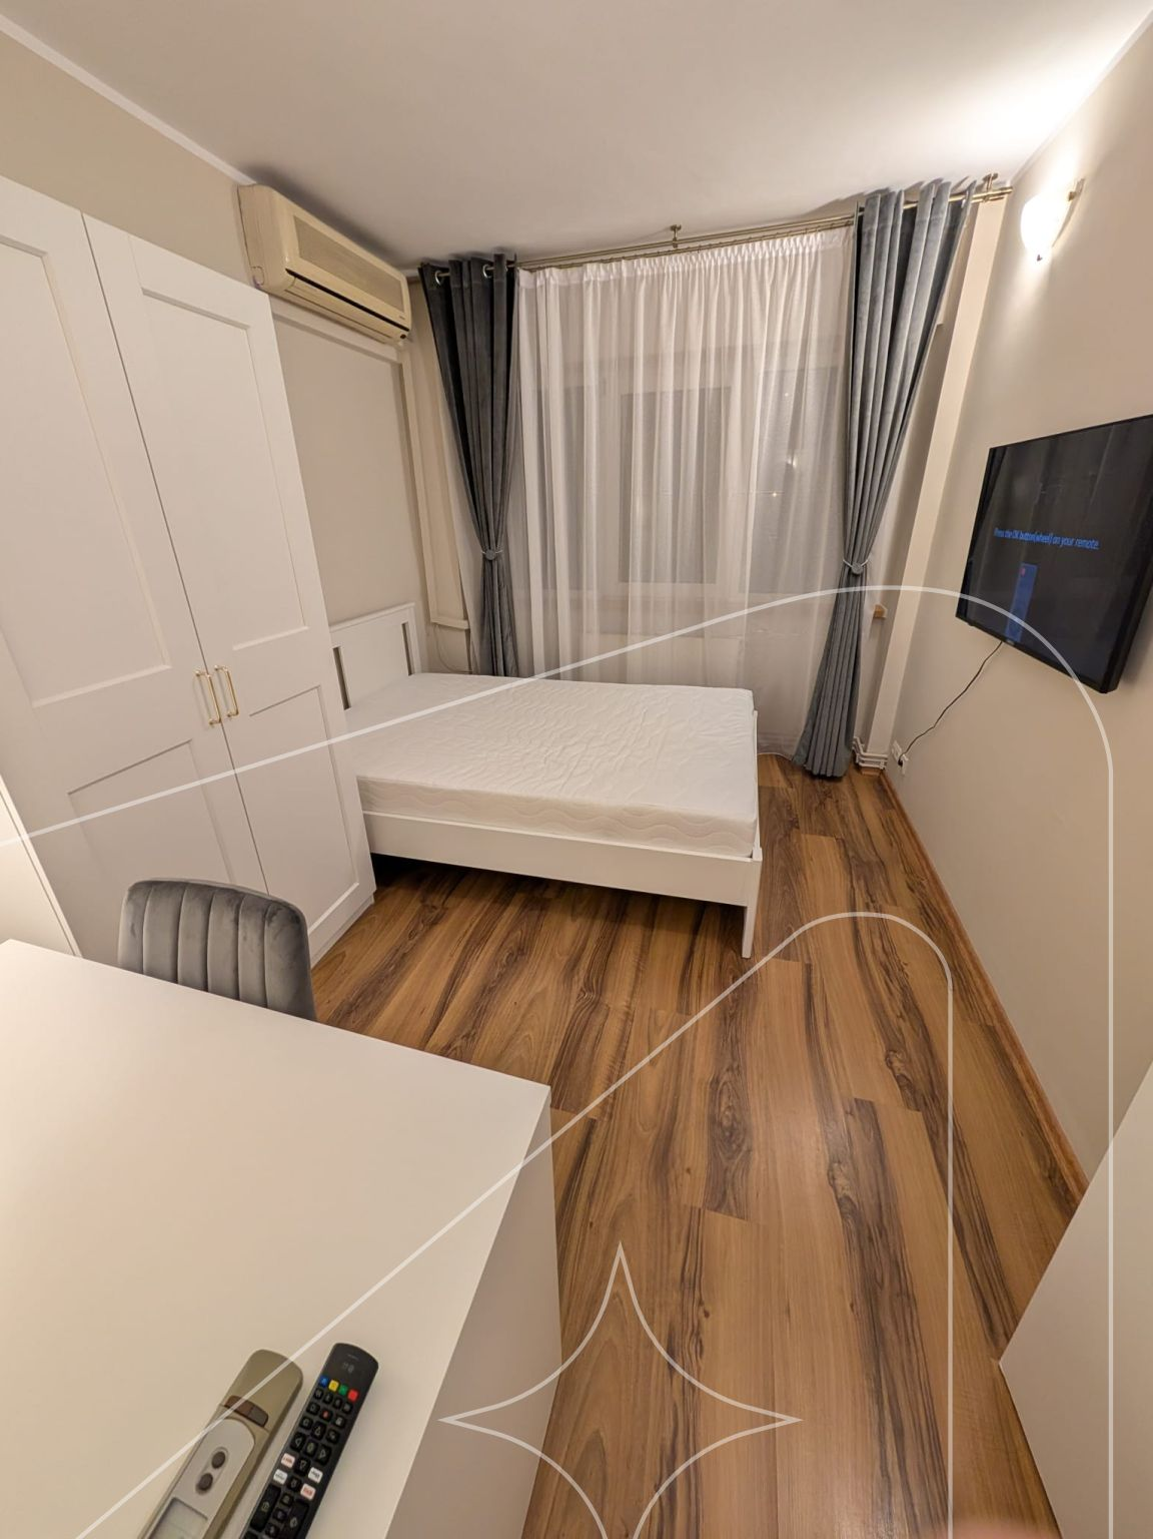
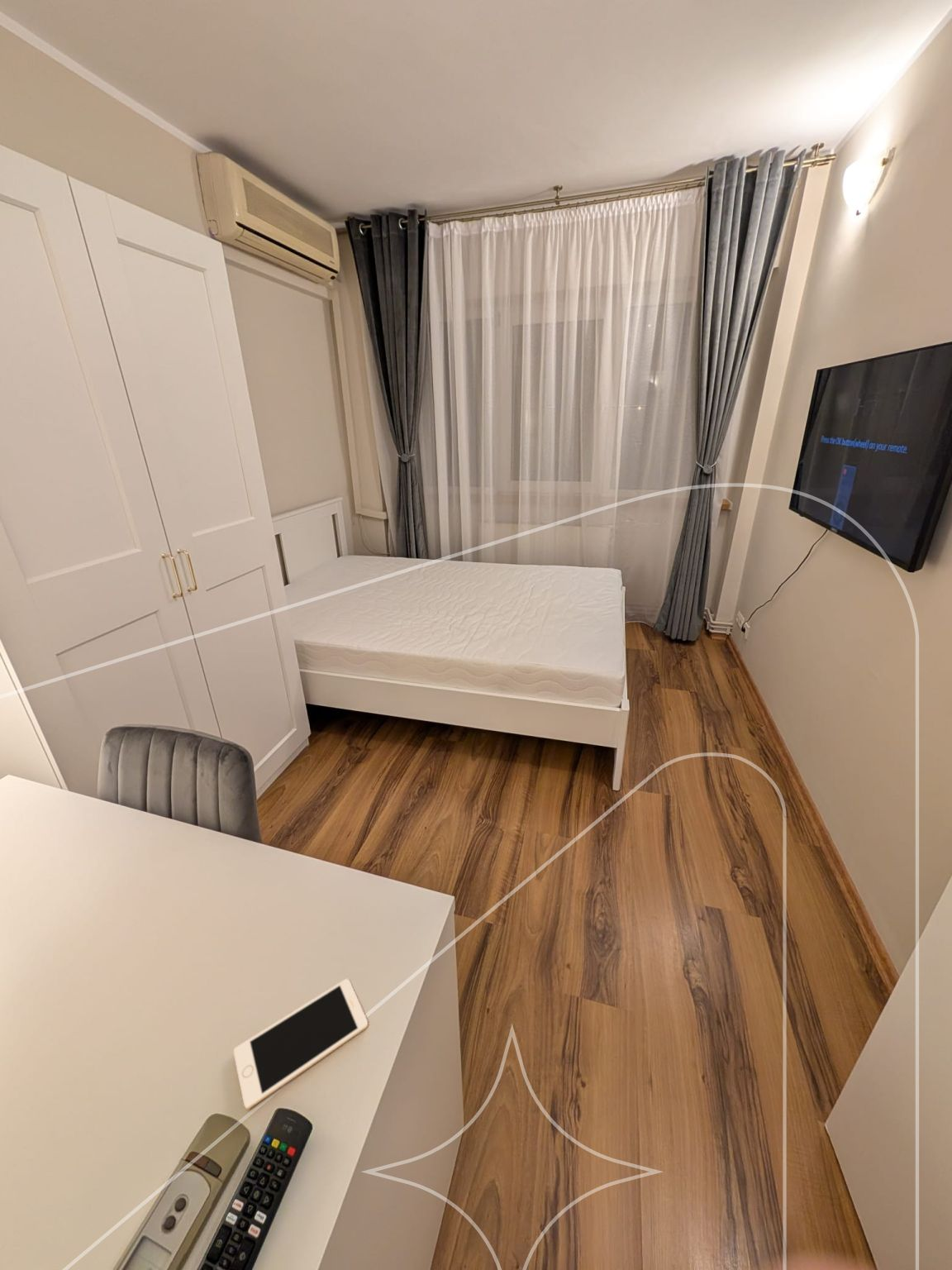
+ cell phone [233,978,369,1110]
